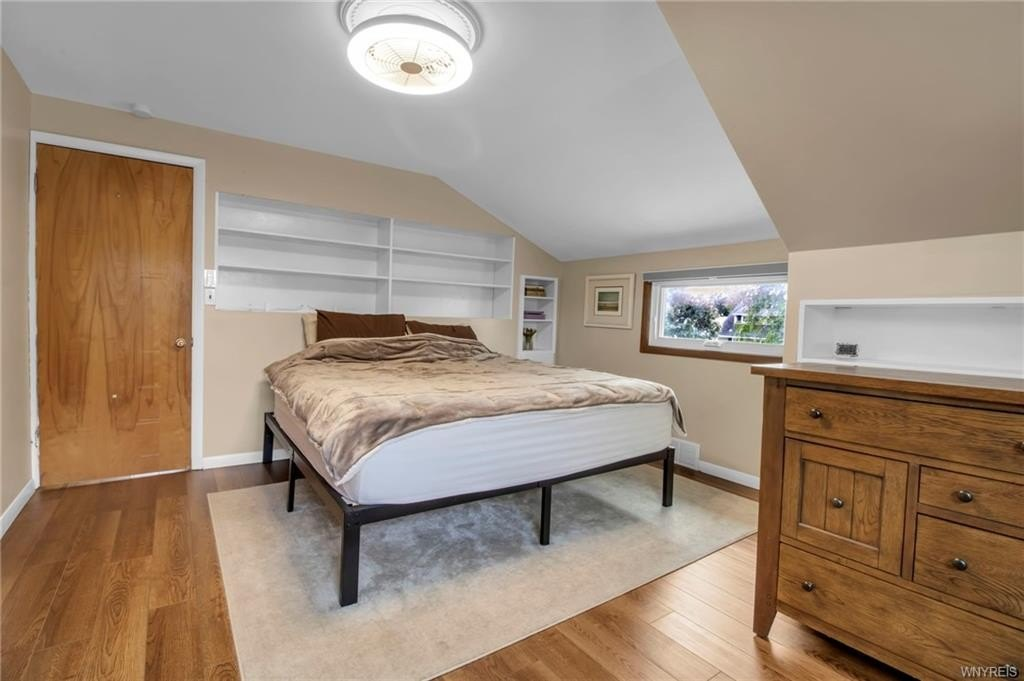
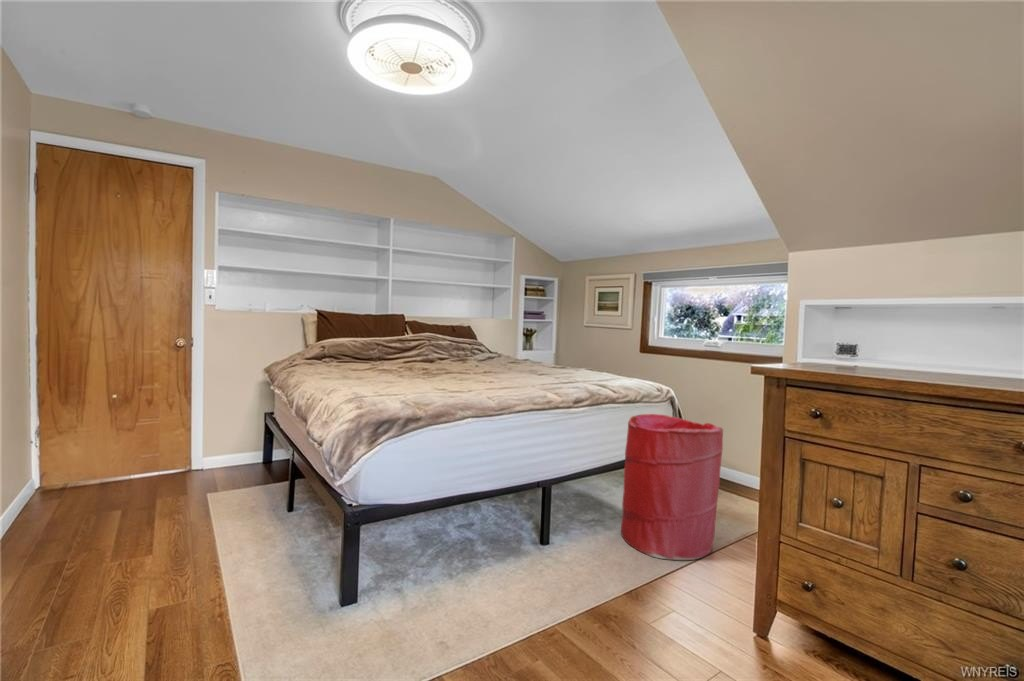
+ laundry hamper [620,413,724,561]
